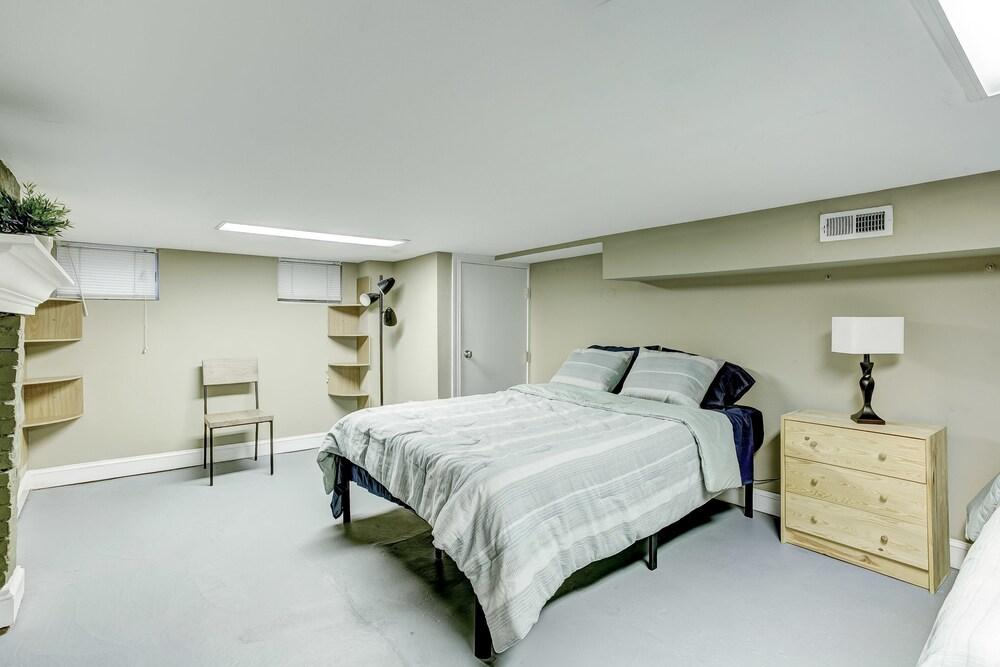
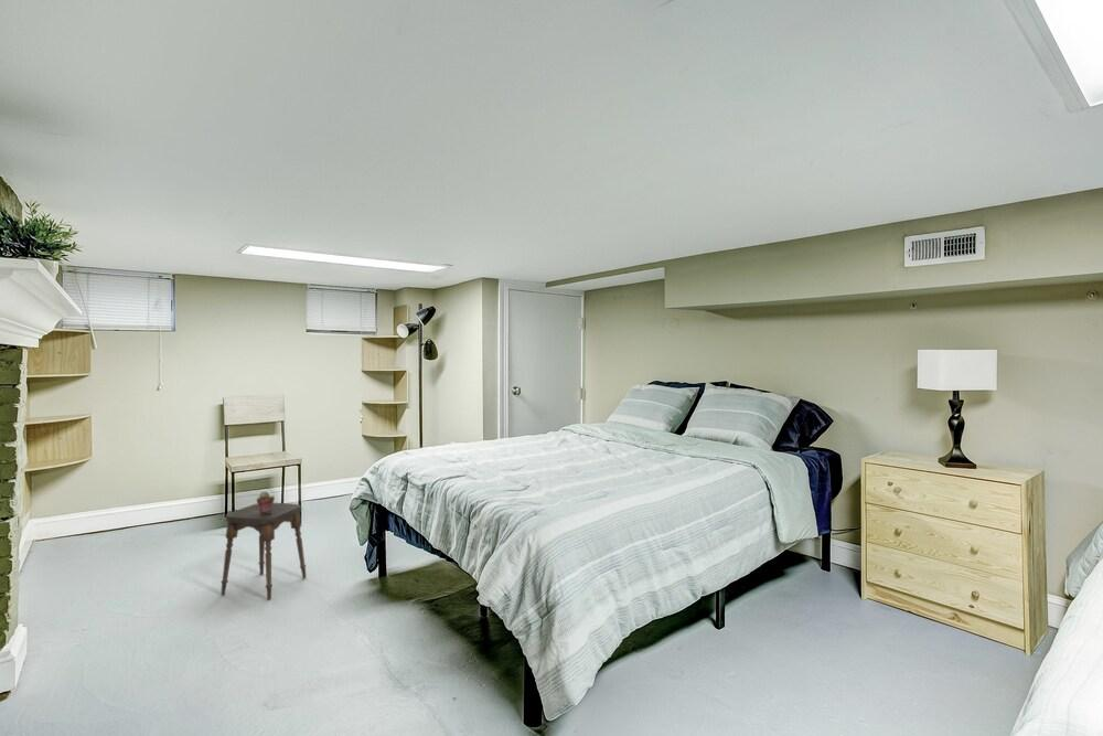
+ stool [219,501,308,600]
+ potted succulent [256,490,276,513]
